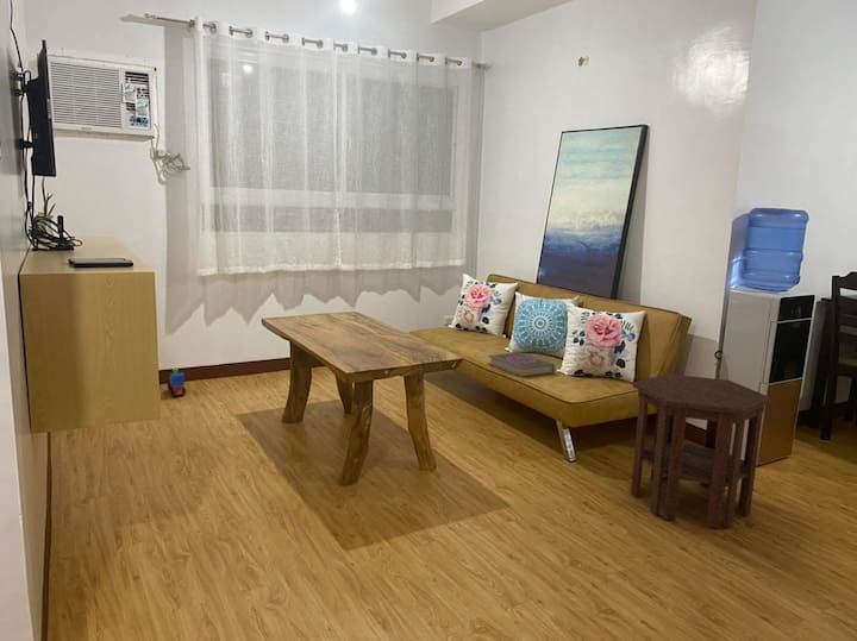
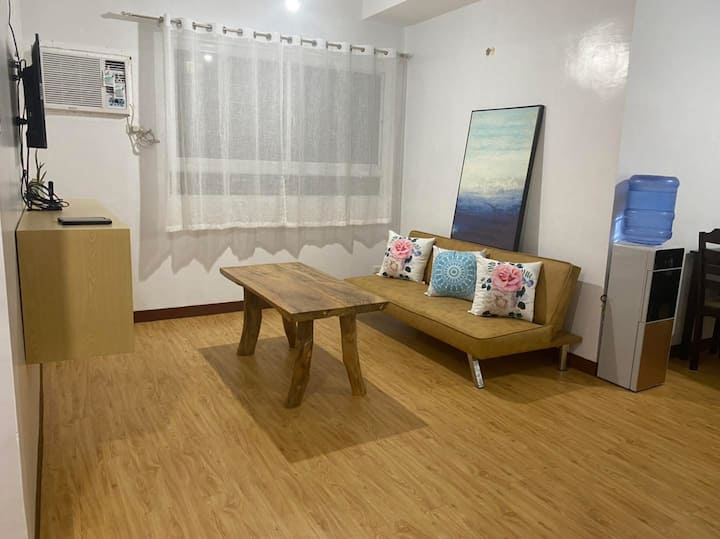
- side table [630,372,774,529]
- book [487,351,556,378]
- toy train [165,367,187,397]
